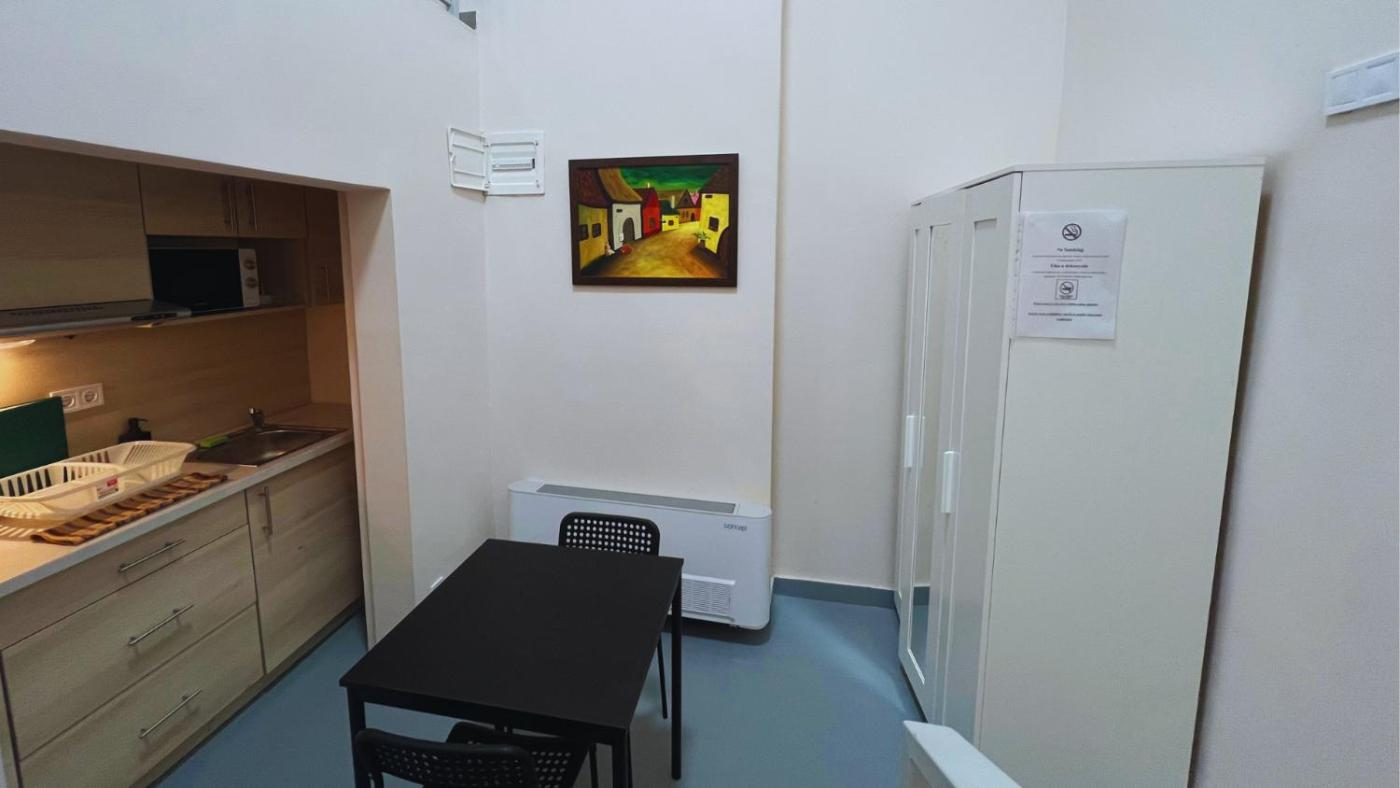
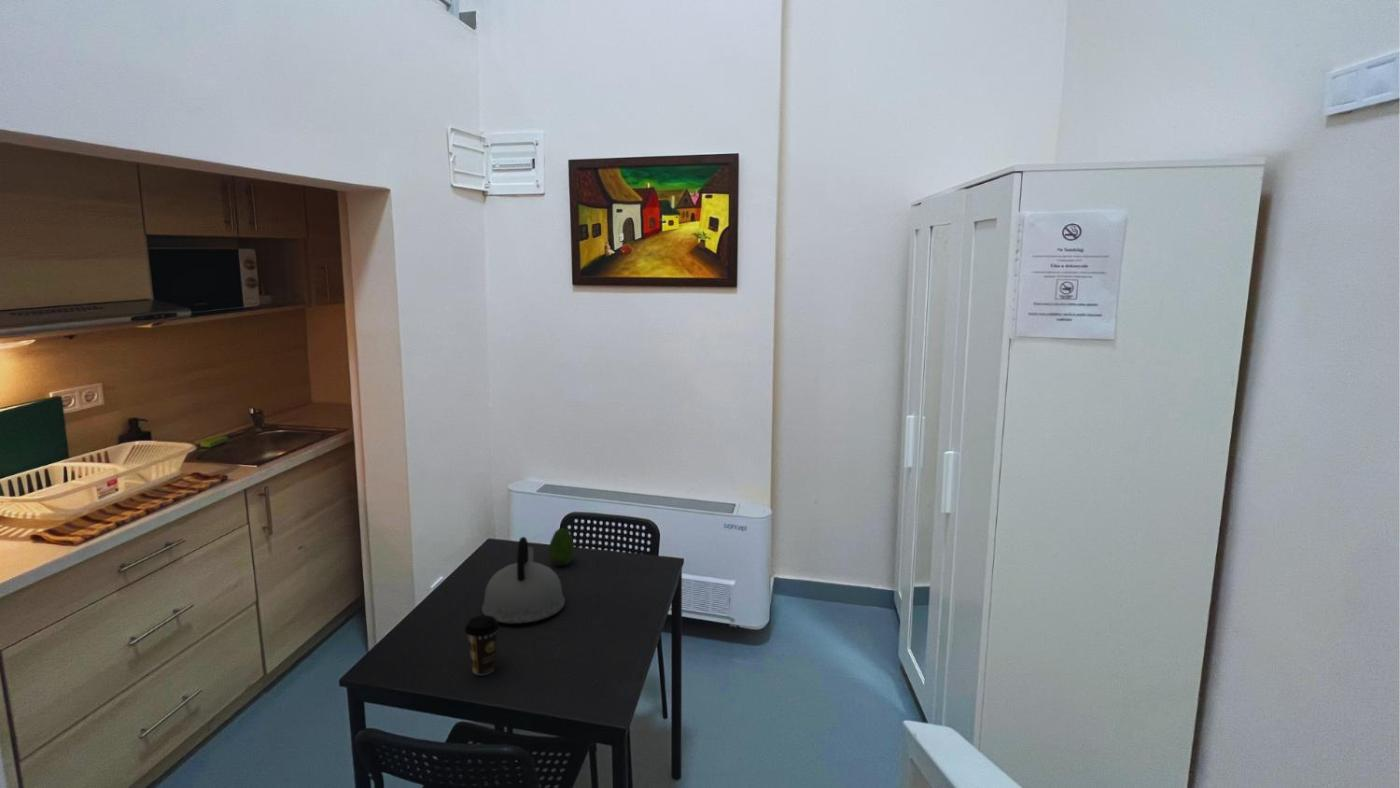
+ kettle [481,536,566,624]
+ coffee cup [464,615,500,676]
+ fruit [548,527,575,567]
